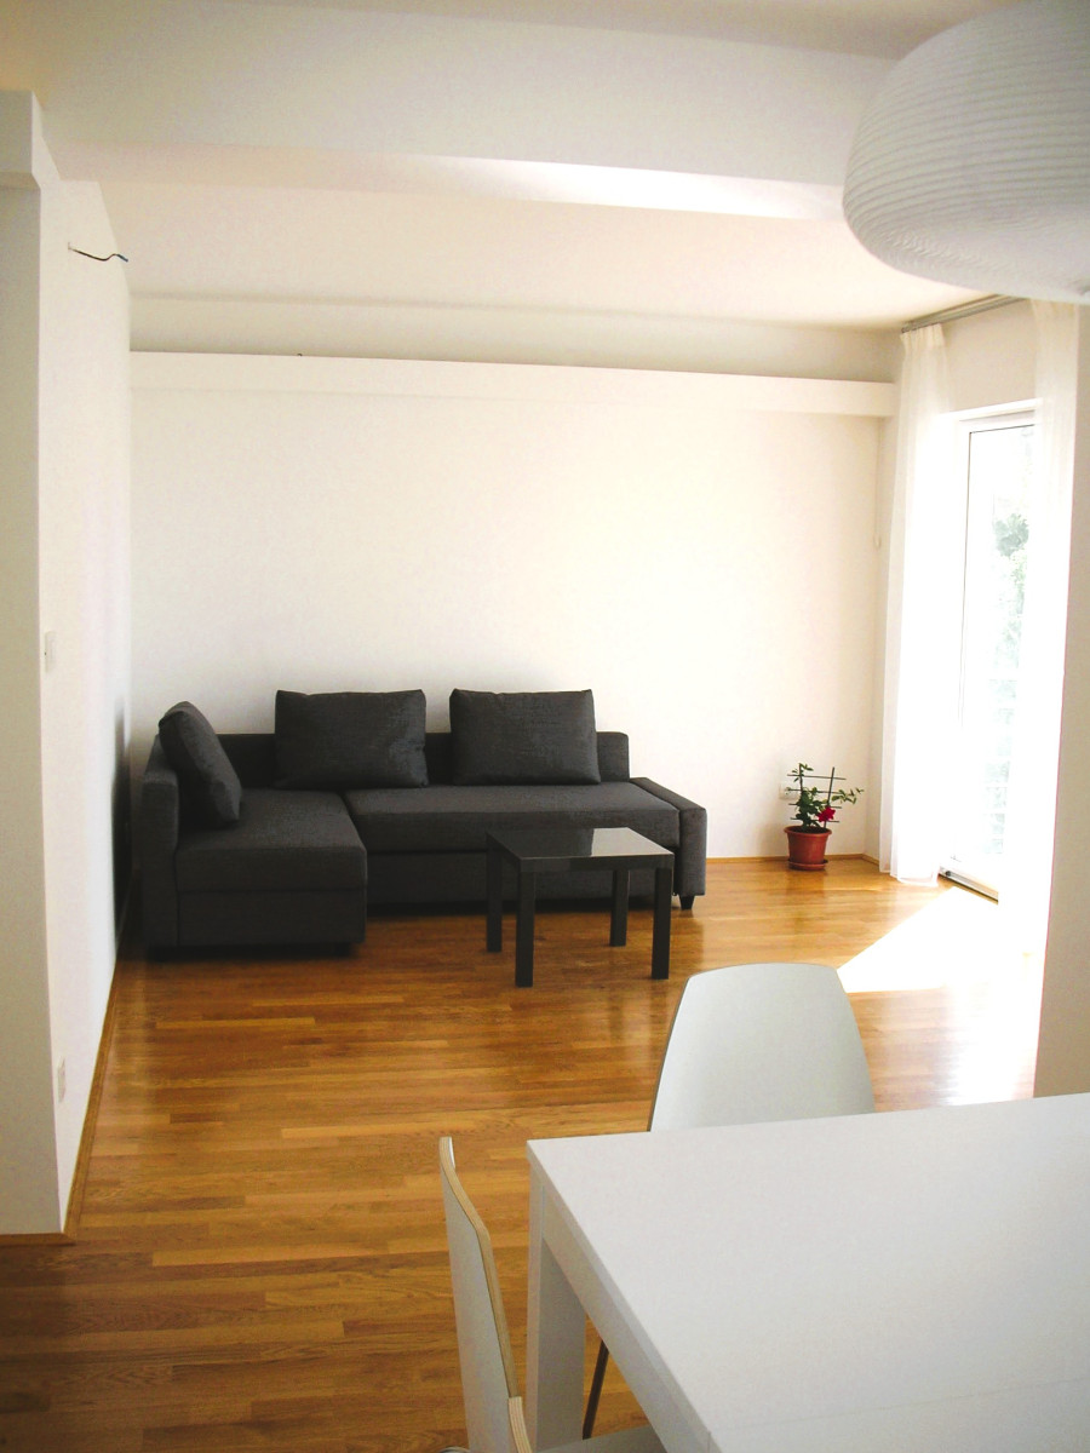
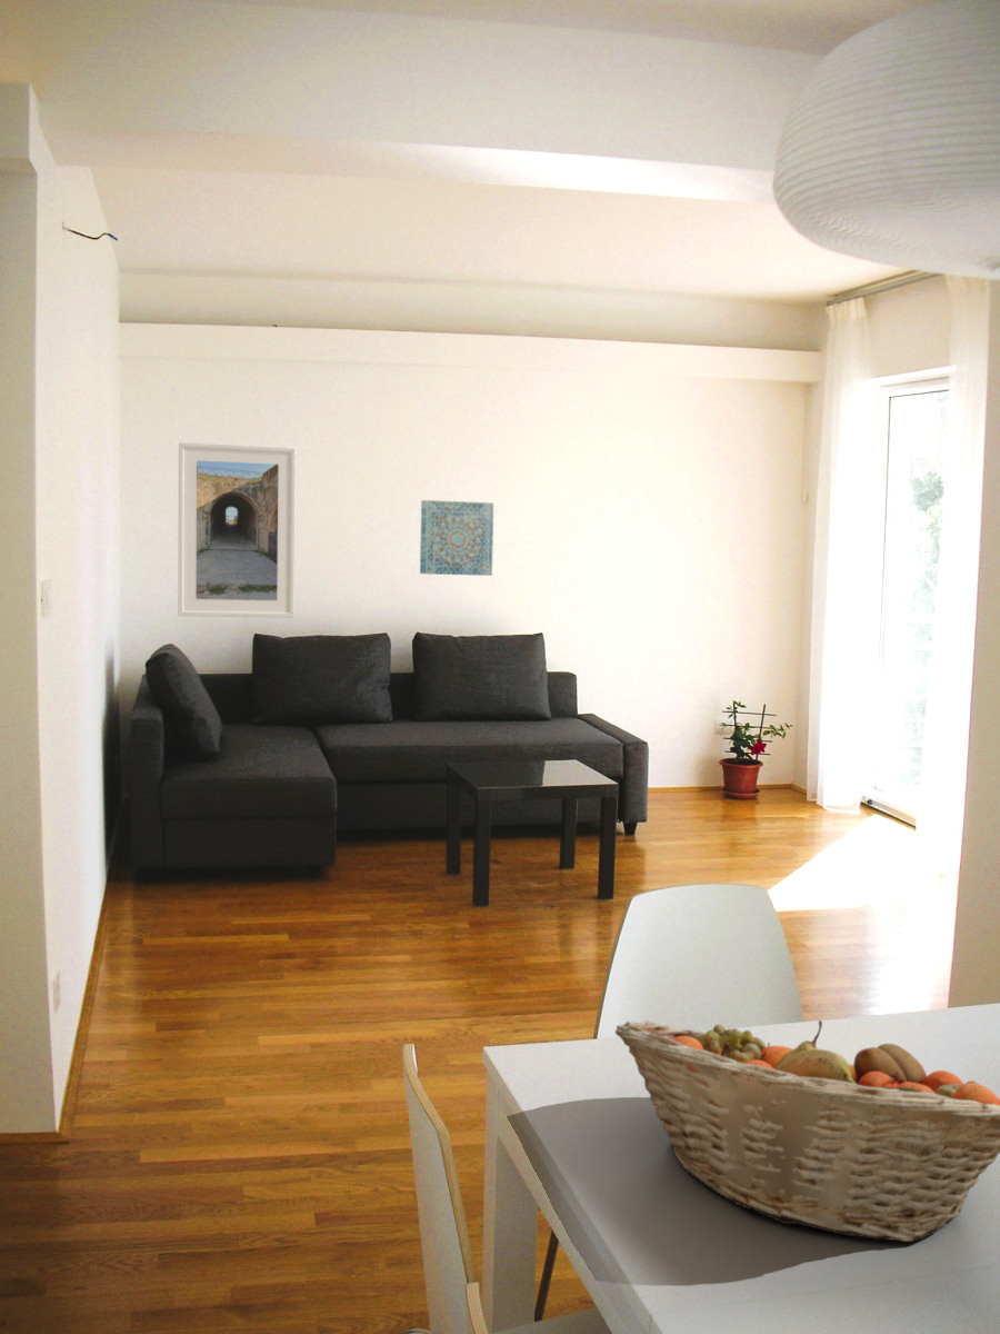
+ fruit basket [614,1019,1000,1243]
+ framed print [177,441,297,619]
+ wall art [419,499,494,577]
